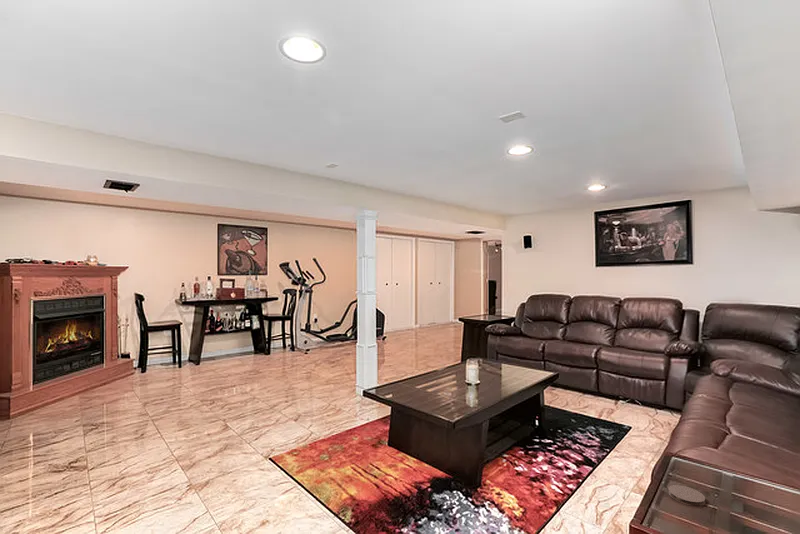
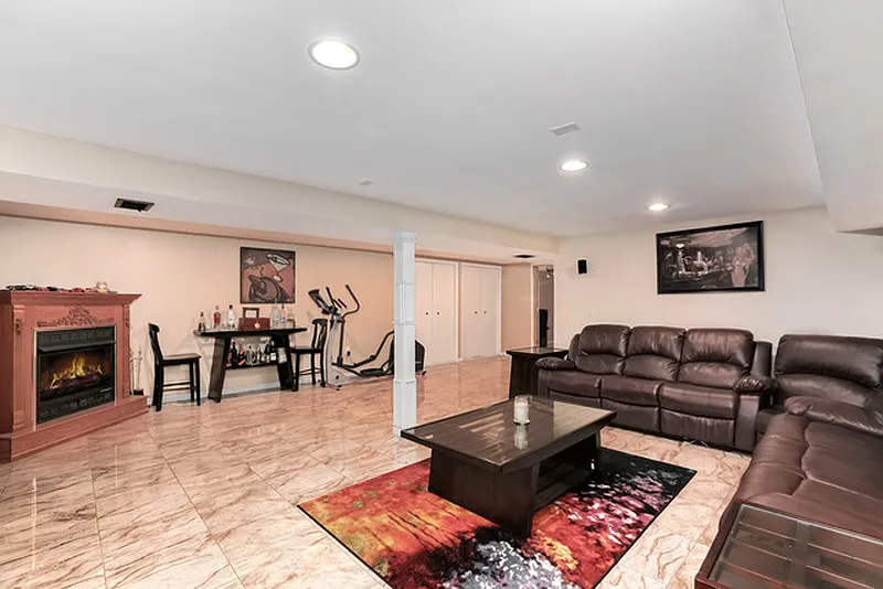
- coaster [667,484,706,506]
